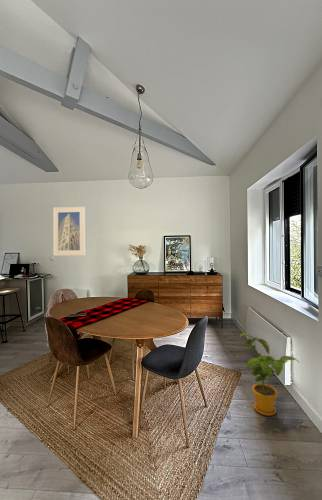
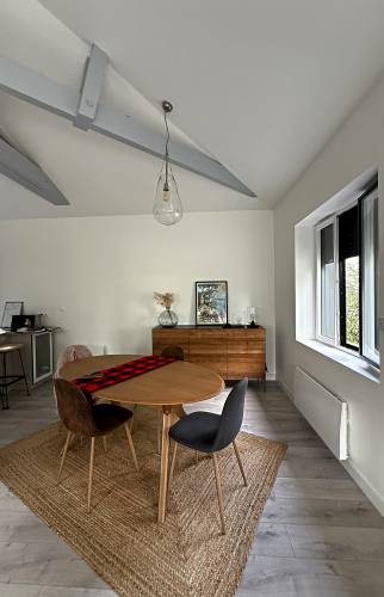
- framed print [52,206,86,256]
- house plant [238,332,300,417]
